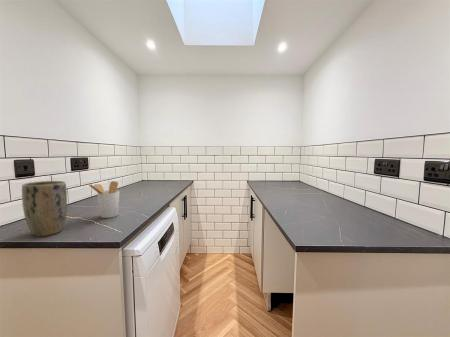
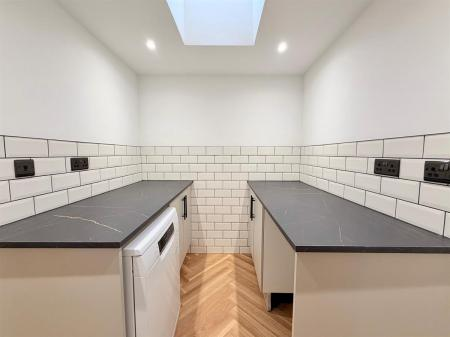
- utensil holder [87,180,120,219]
- plant pot [21,180,68,237]
